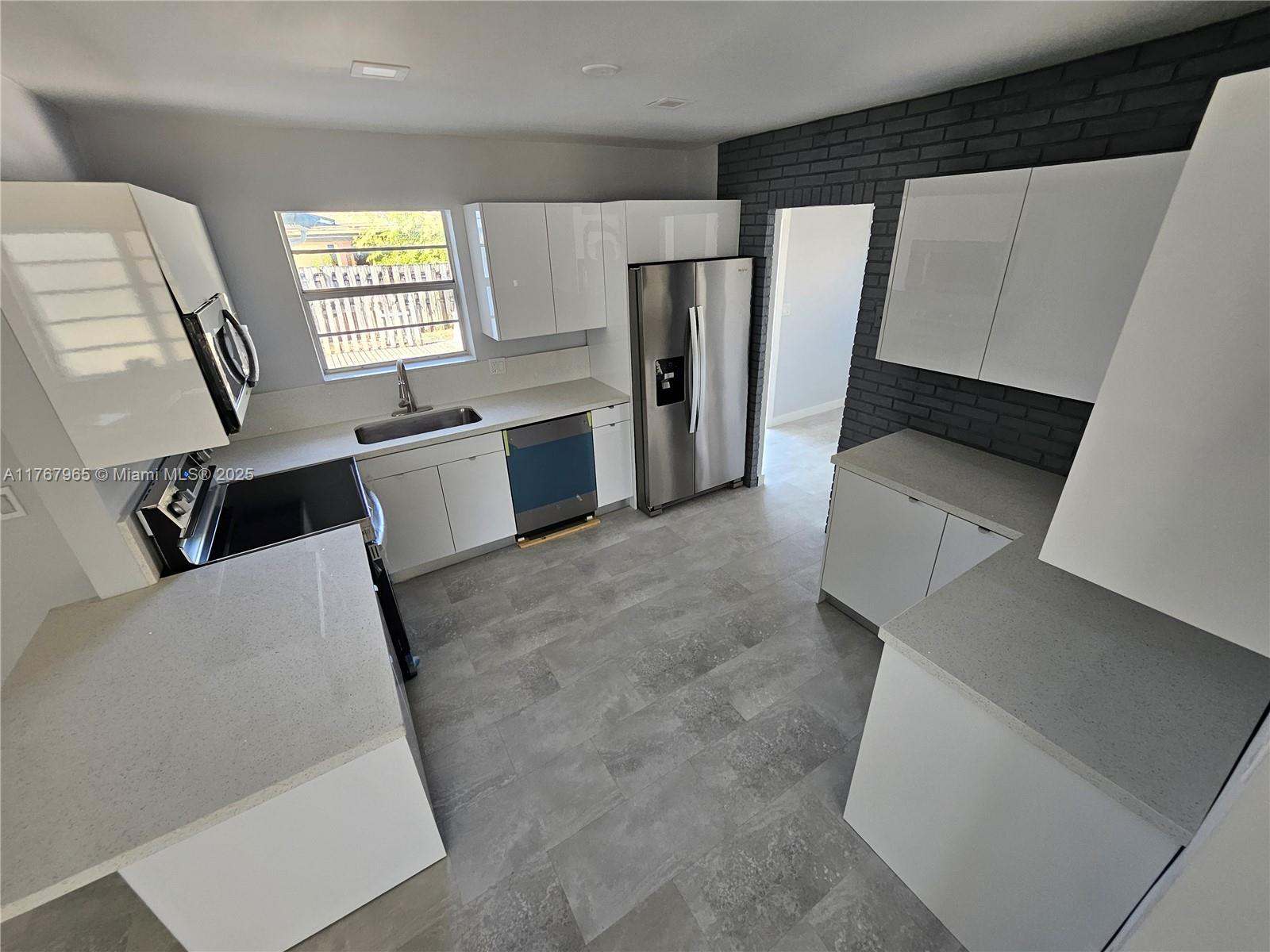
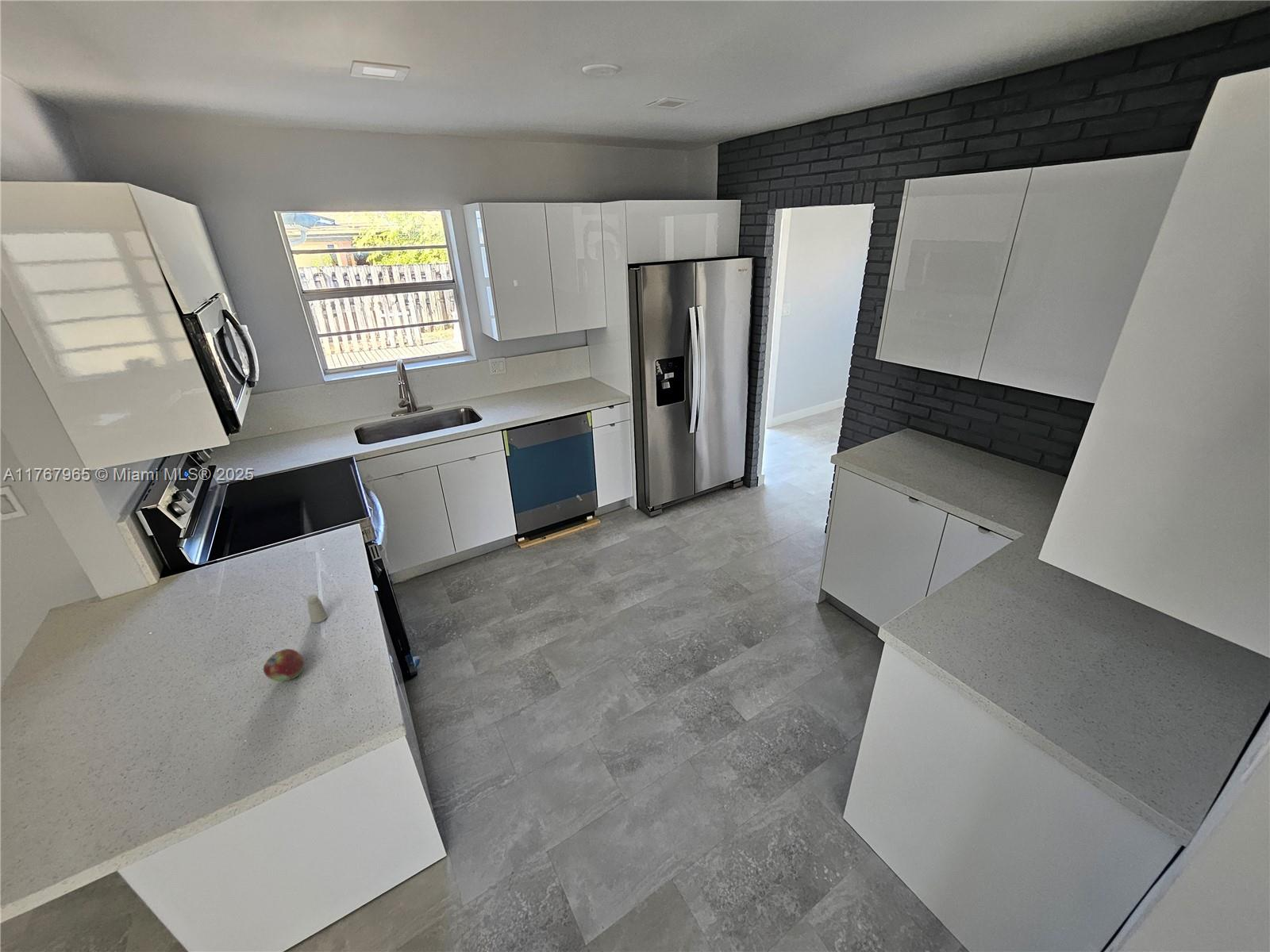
+ saltshaker [306,593,329,624]
+ fruit [263,648,305,682]
